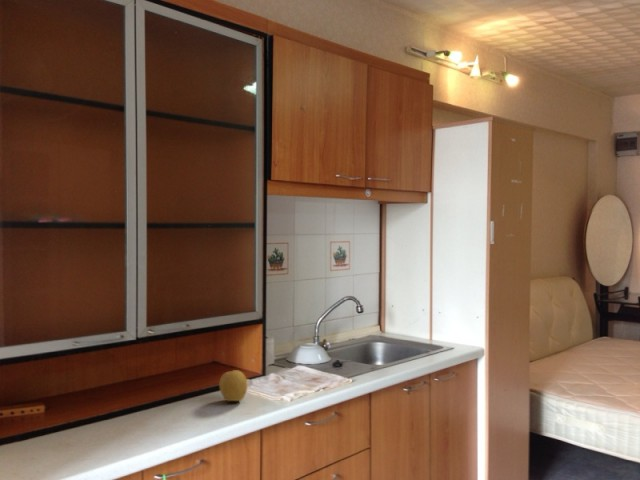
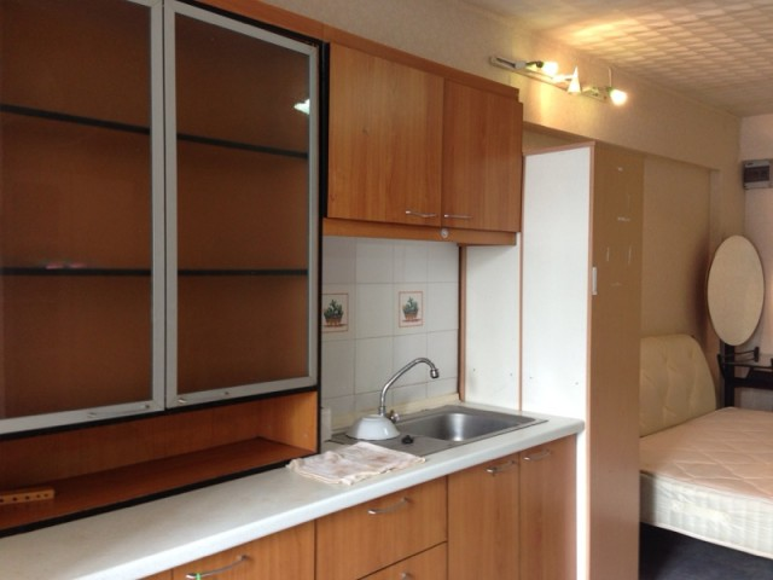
- fruit [218,369,249,402]
